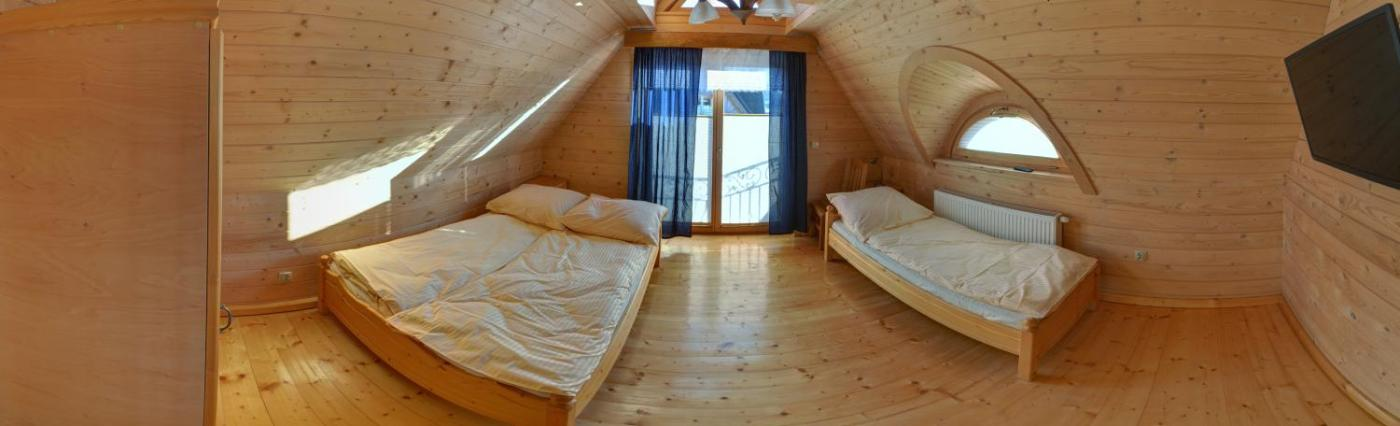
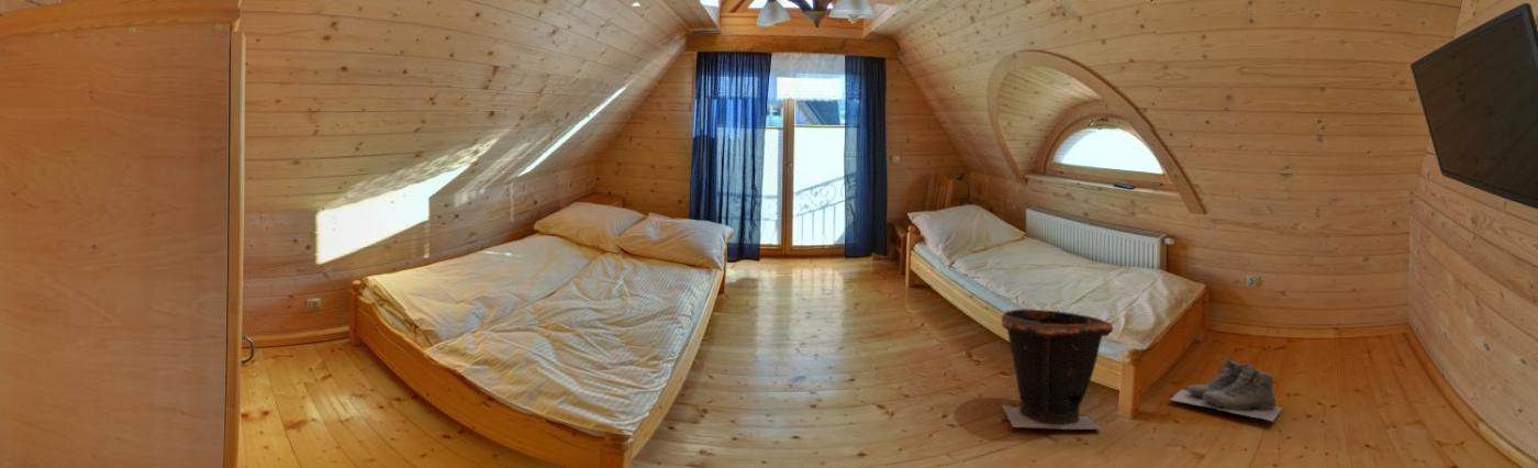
+ waste bin [999,300,1114,431]
+ boots [1169,357,1284,423]
